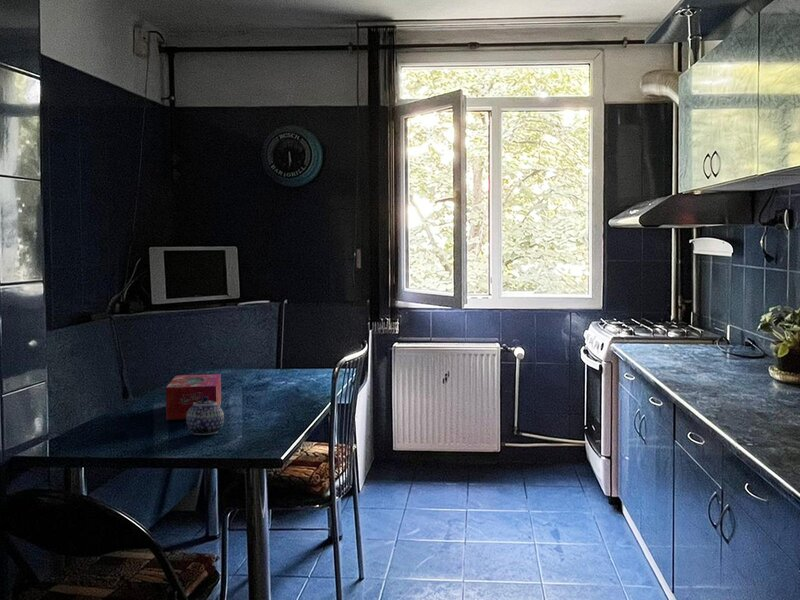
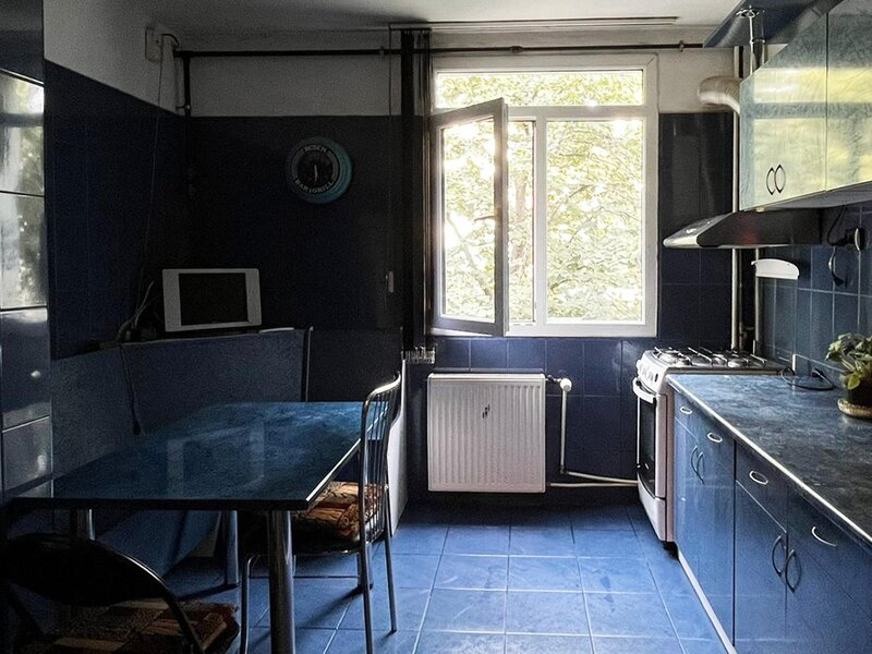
- tissue box [165,373,222,421]
- teapot [185,396,225,436]
